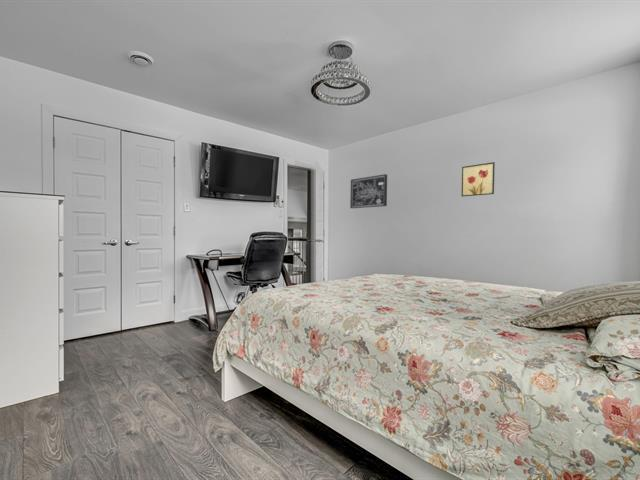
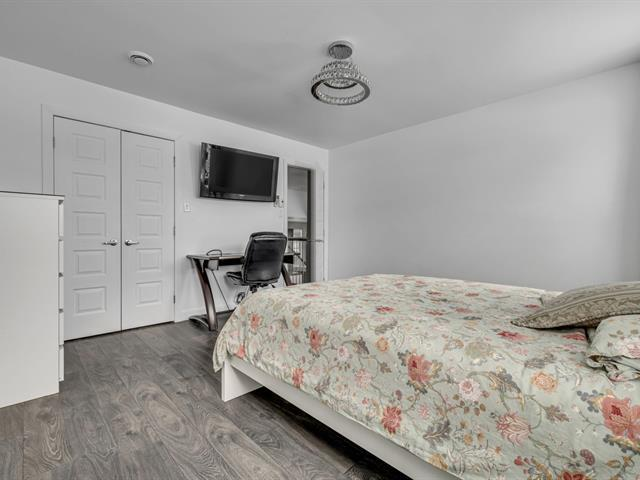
- wall art [460,161,496,198]
- wall art [349,173,388,209]
